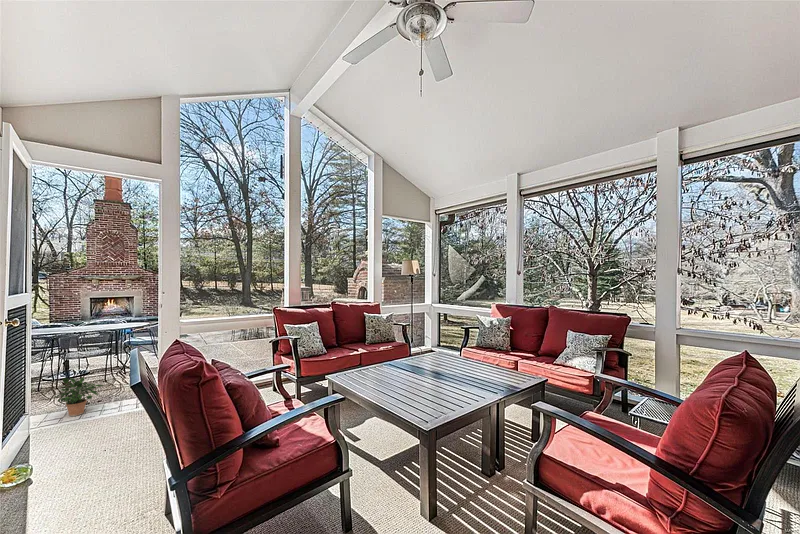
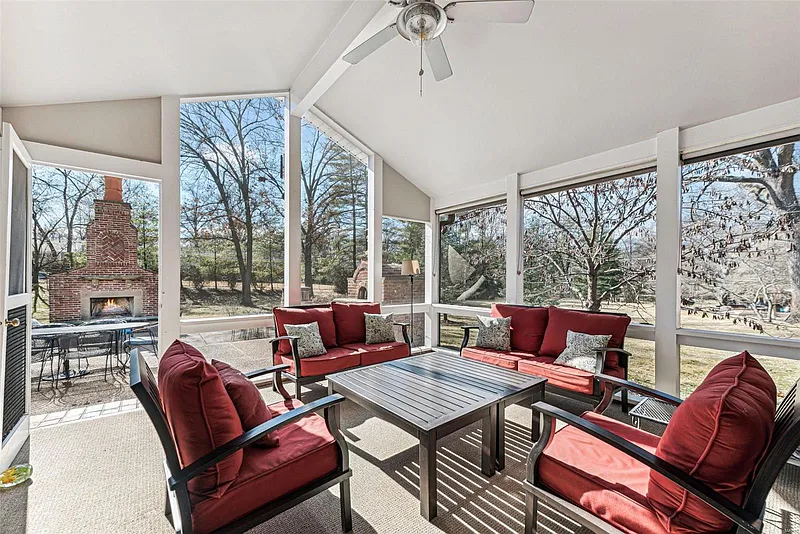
- potted plant [54,376,104,417]
